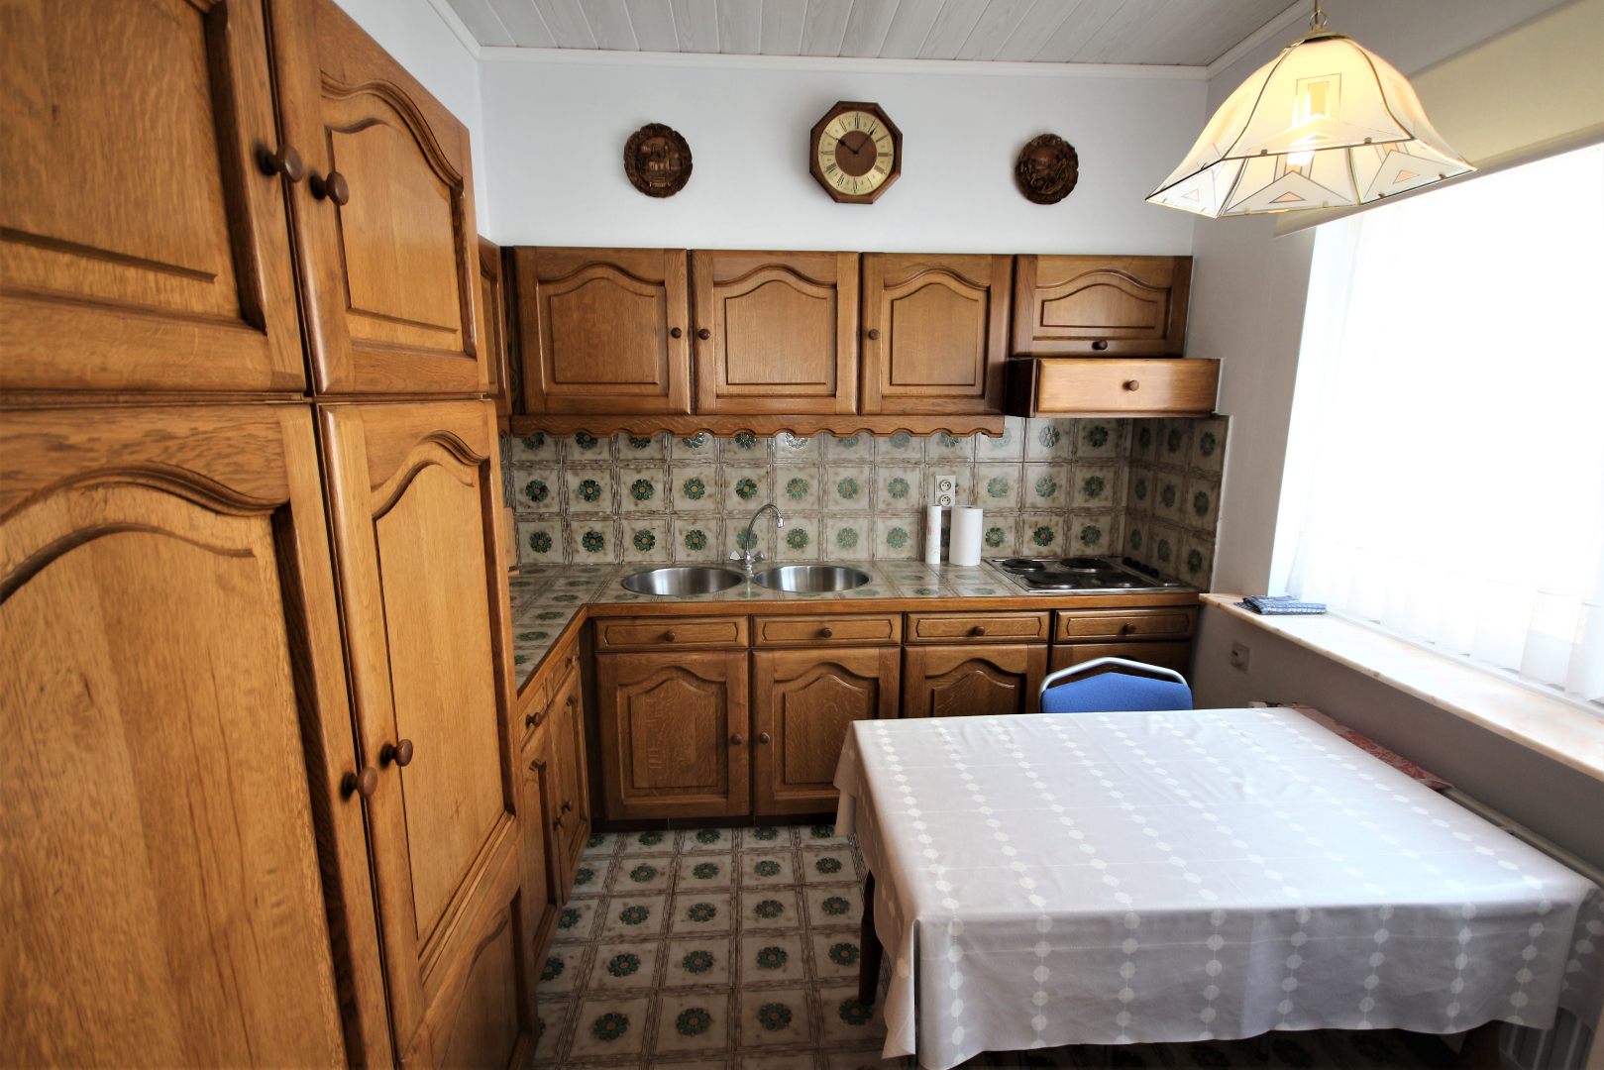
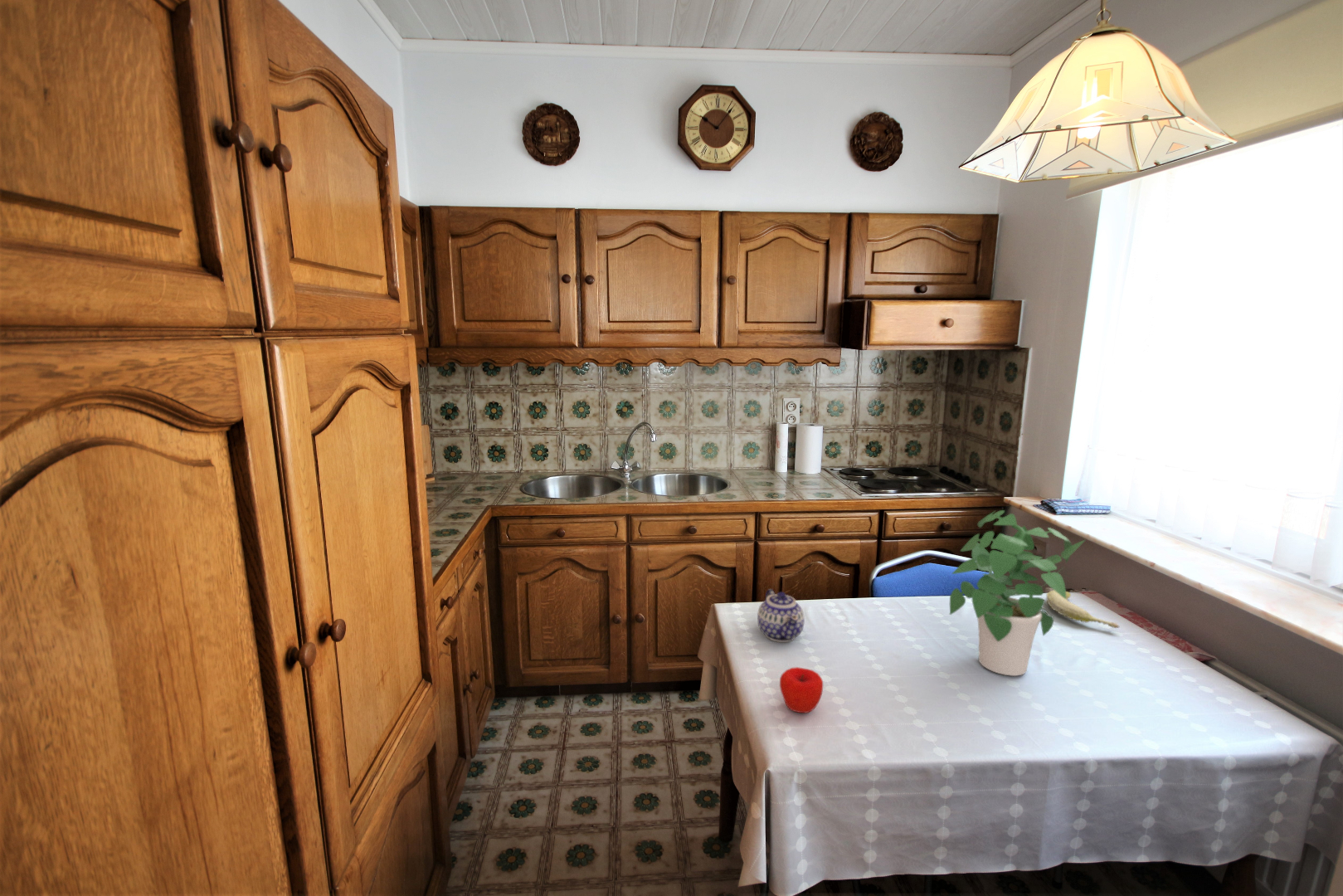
+ potted plant [948,509,1087,677]
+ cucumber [1046,589,1121,629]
+ apple [779,666,824,713]
+ teapot [757,588,805,643]
